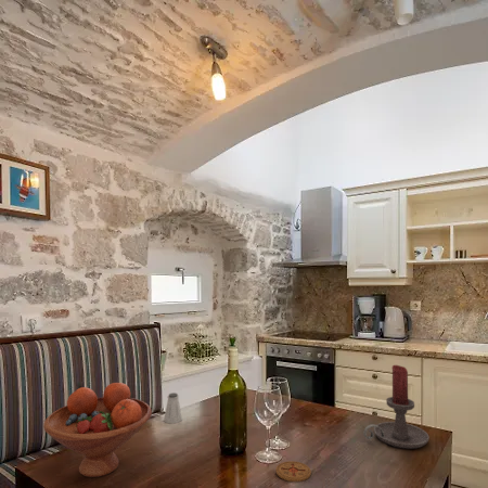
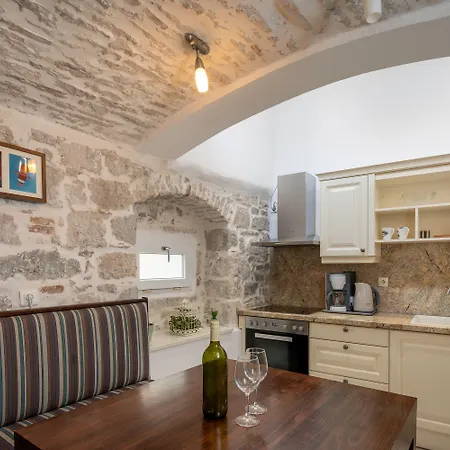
- coaster [274,460,312,483]
- candle holder [362,364,429,450]
- saltshaker [163,391,183,424]
- fruit bowl [42,382,153,478]
